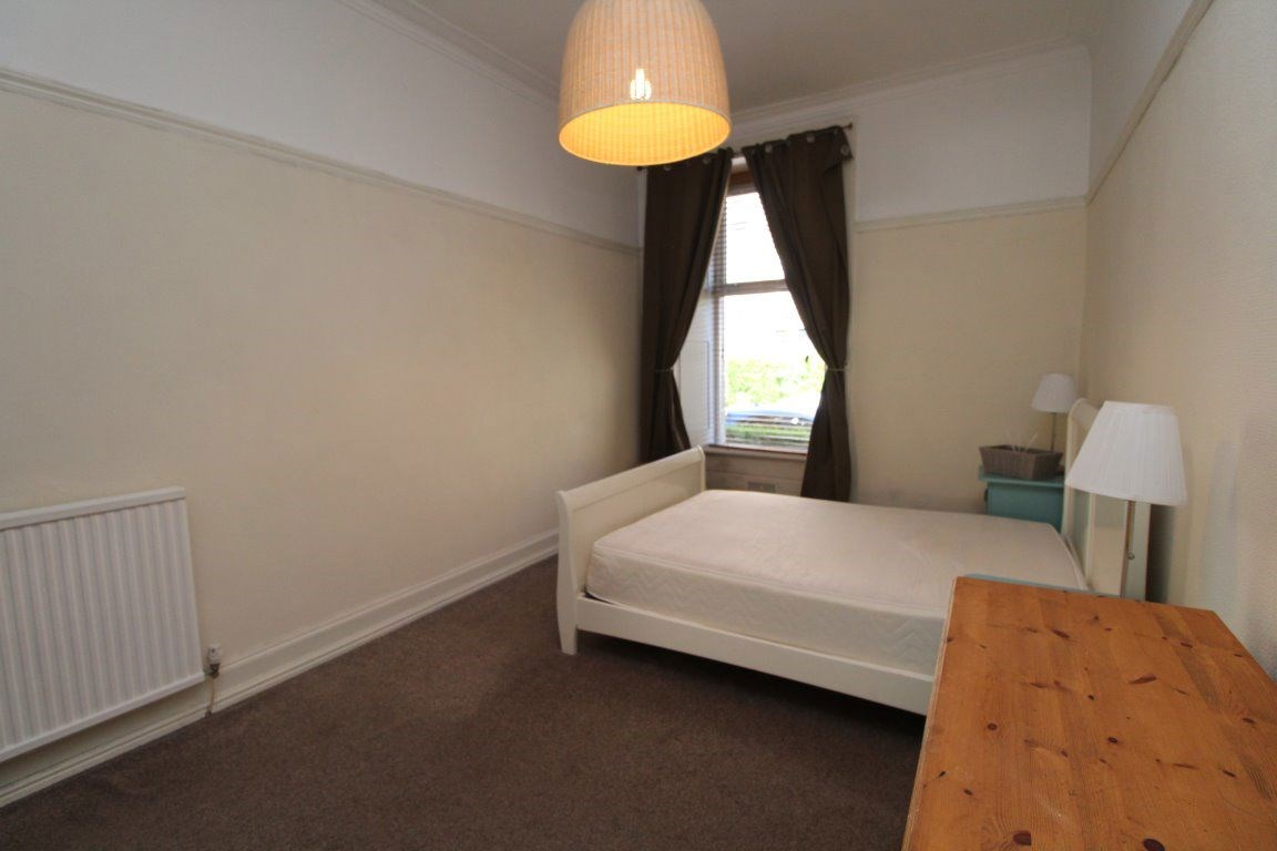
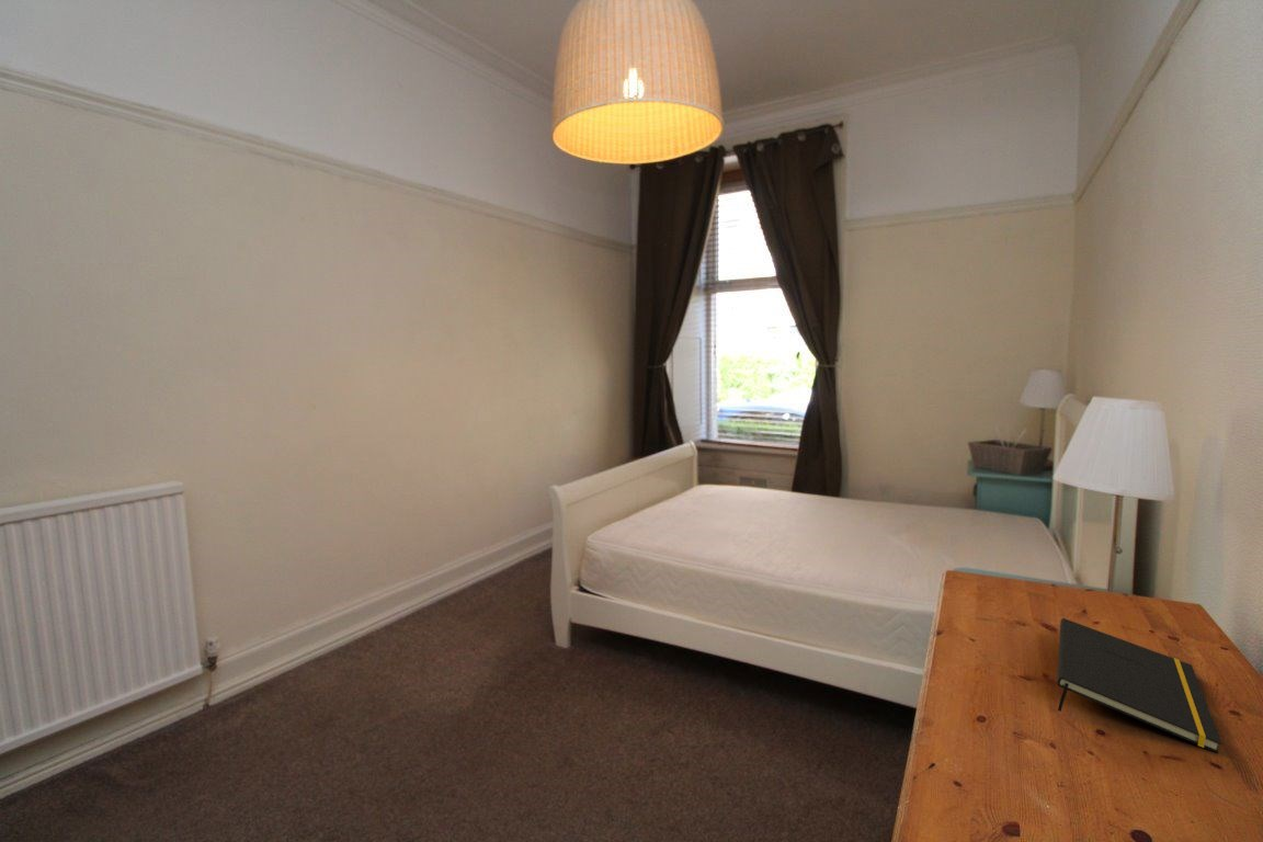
+ notepad [1057,617,1222,754]
